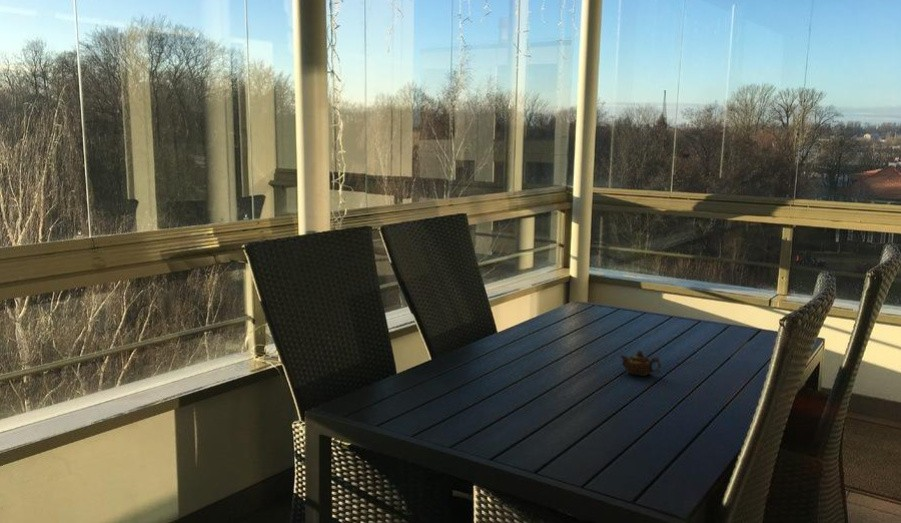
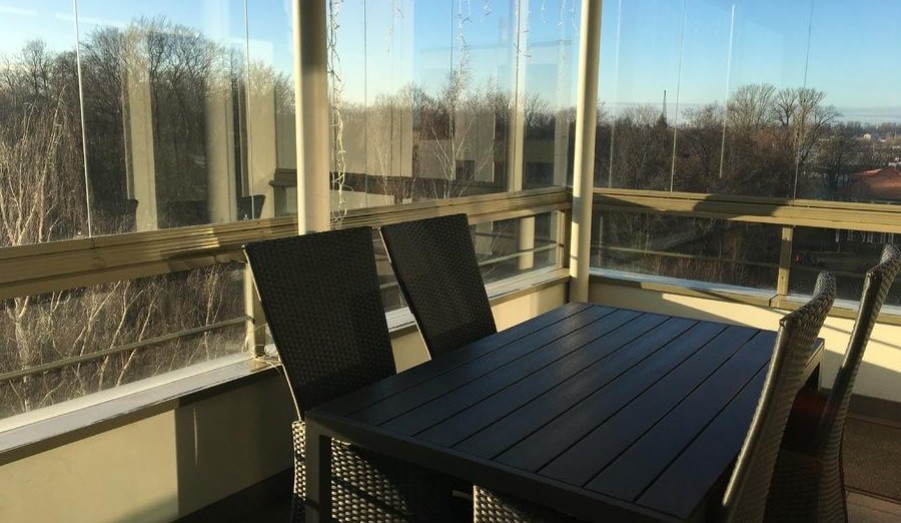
- teapot [619,350,662,377]
